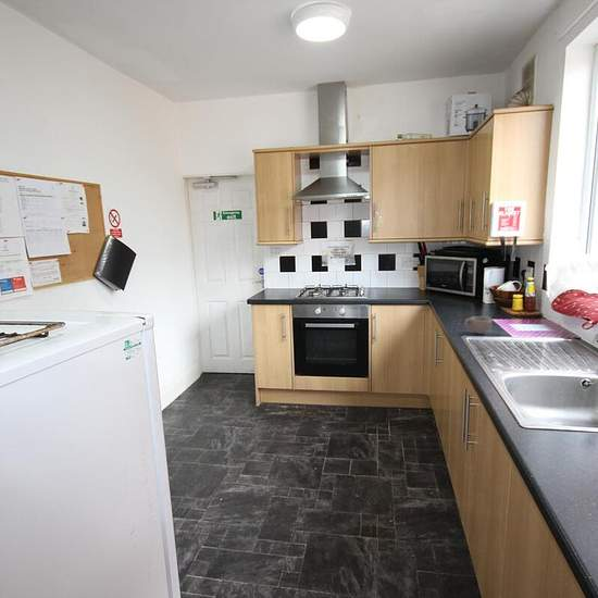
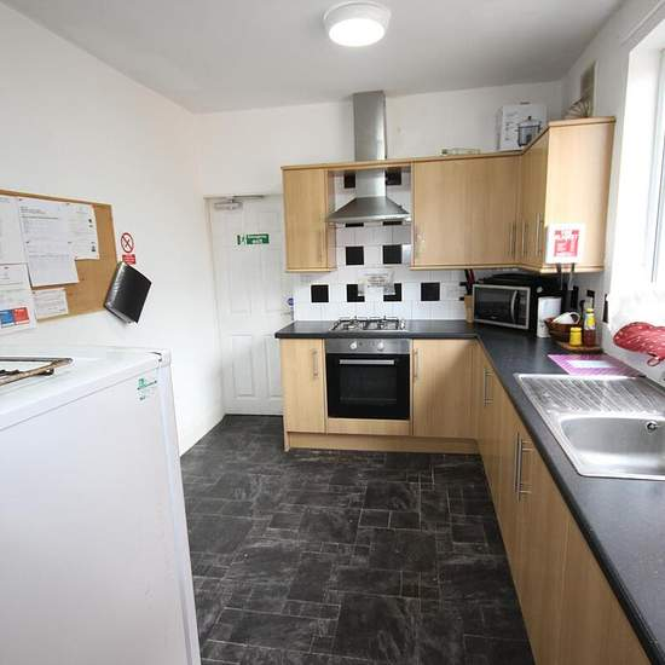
- cup [464,315,494,335]
